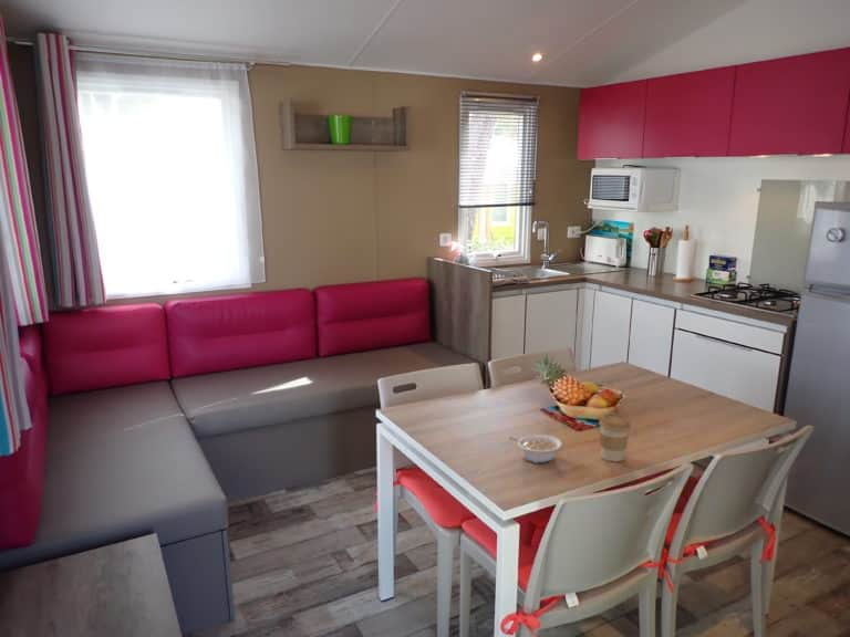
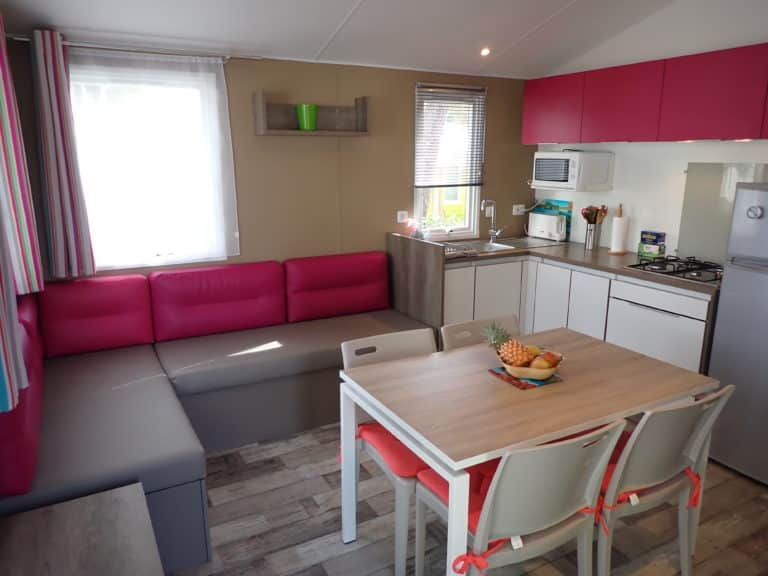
- coffee cup [598,411,632,462]
- legume [507,434,563,464]
